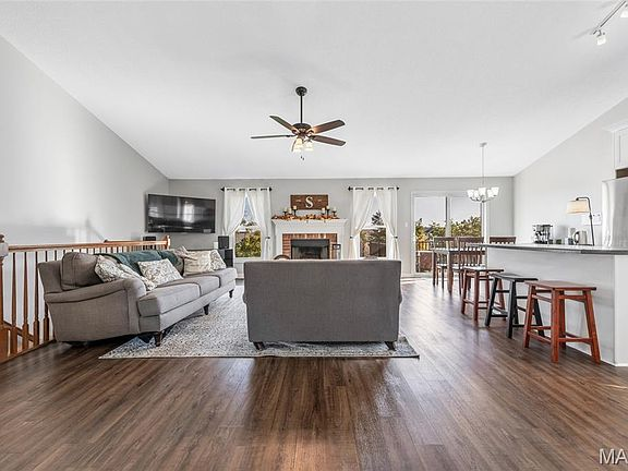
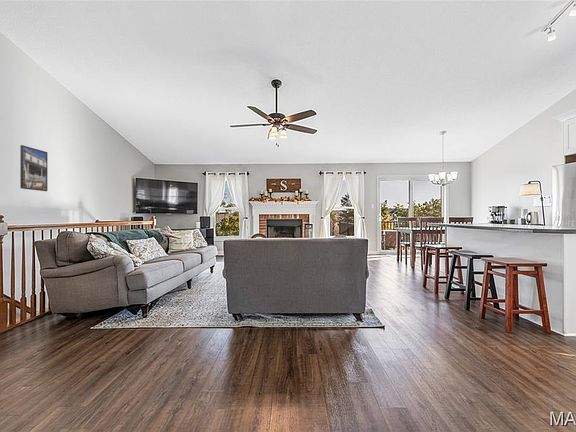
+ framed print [19,144,48,192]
